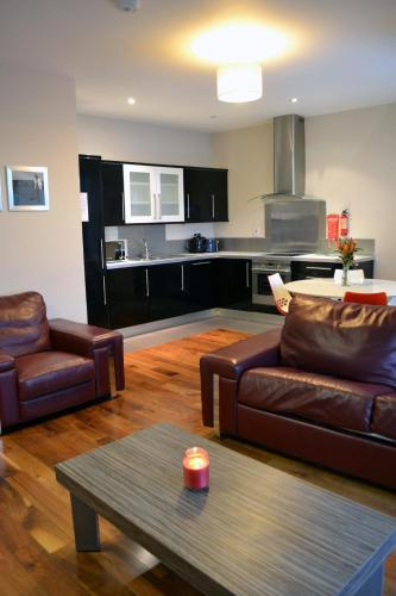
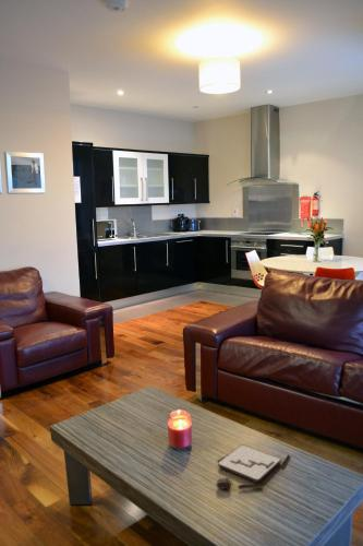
+ board game [216,443,292,490]
